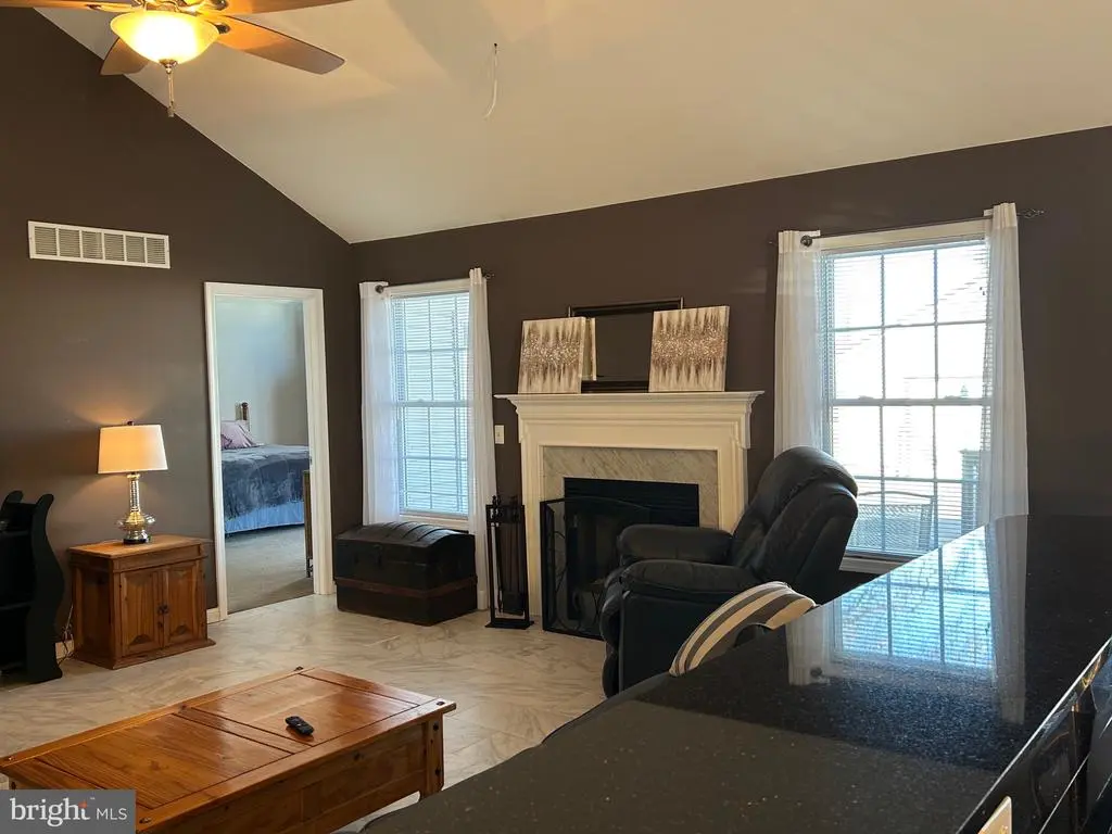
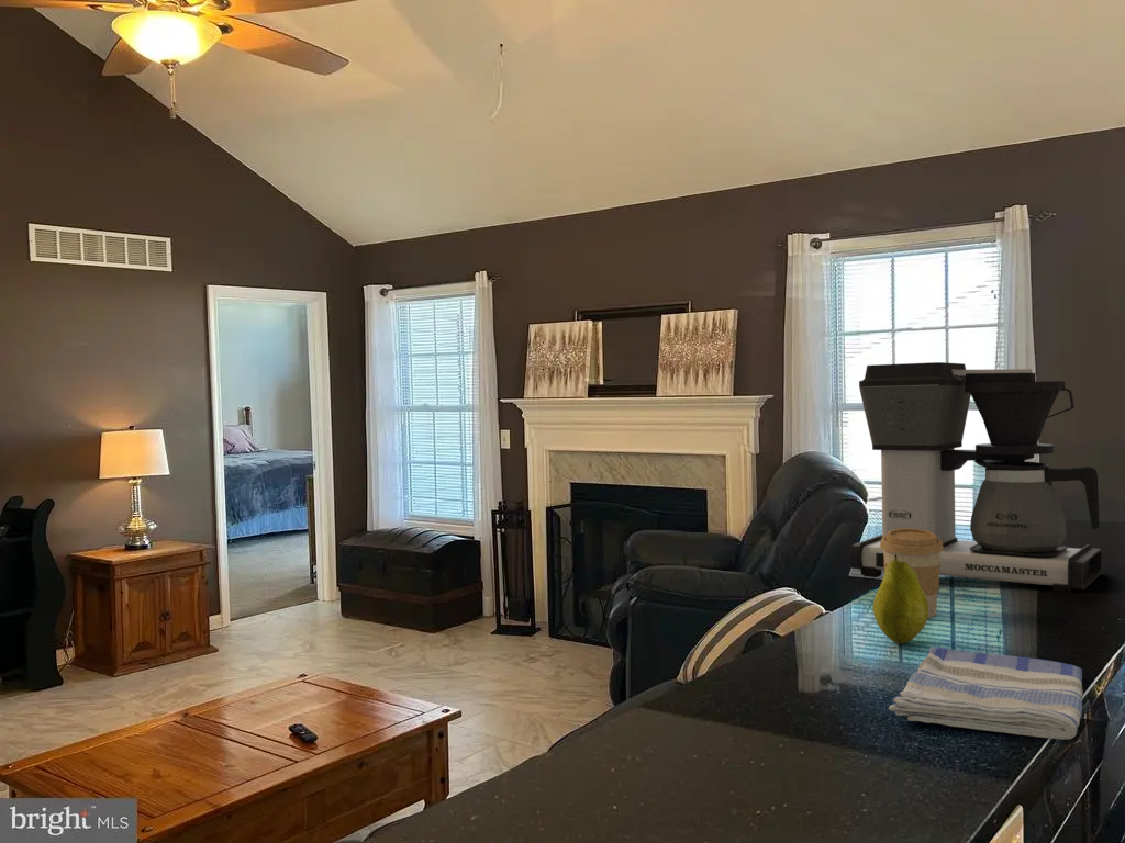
+ fruit [872,554,928,645]
+ coffee cup [880,528,944,619]
+ coffee maker [849,361,1103,593]
+ dish towel [888,645,1084,741]
